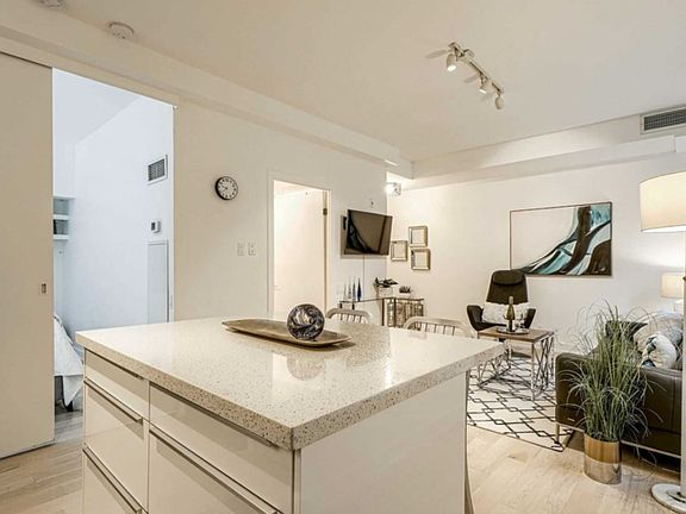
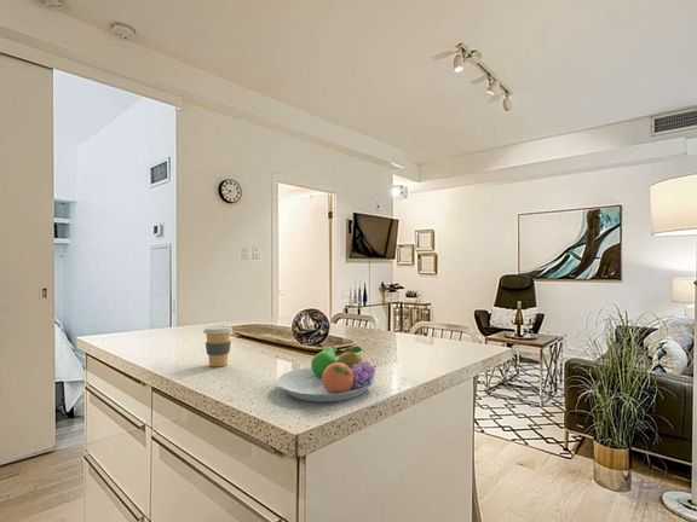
+ coffee cup [202,324,234,369]
+ fruit bowl [276,344,378,404]
